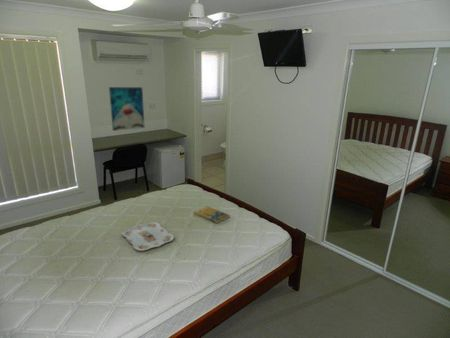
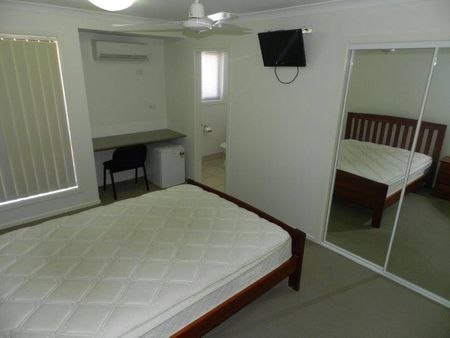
- wall art [108,86,146,132]
- serving tray [120,221,175,252]
- booklet [193,205,231,225]
